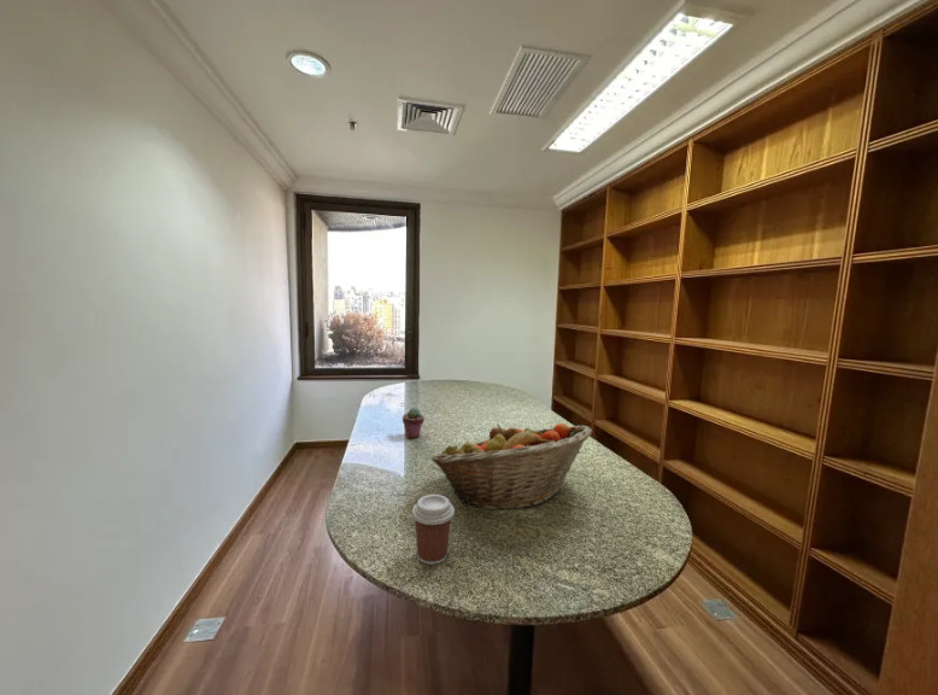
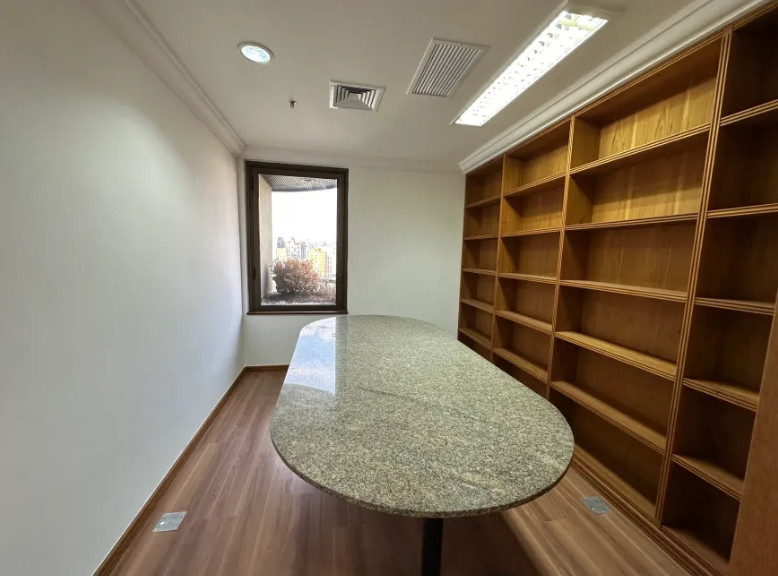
- coffee cup [411,493,456,566]
- fruit basket [430,422,593,512]
- potted succulent [401,407,426,439]
